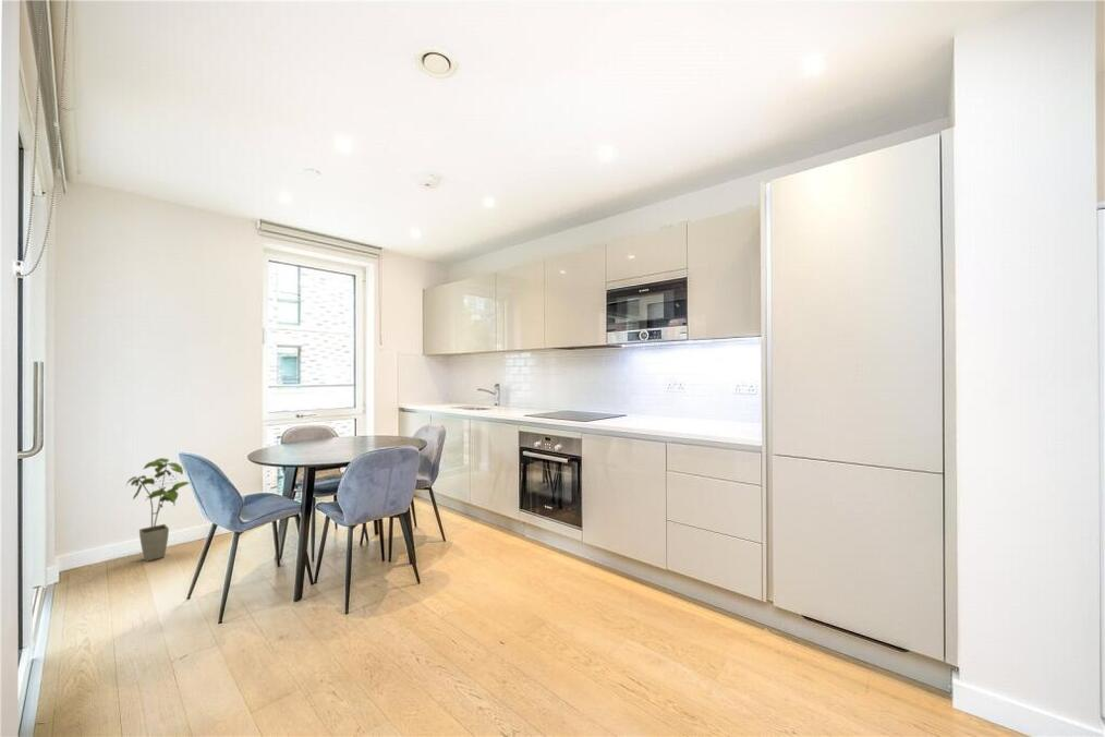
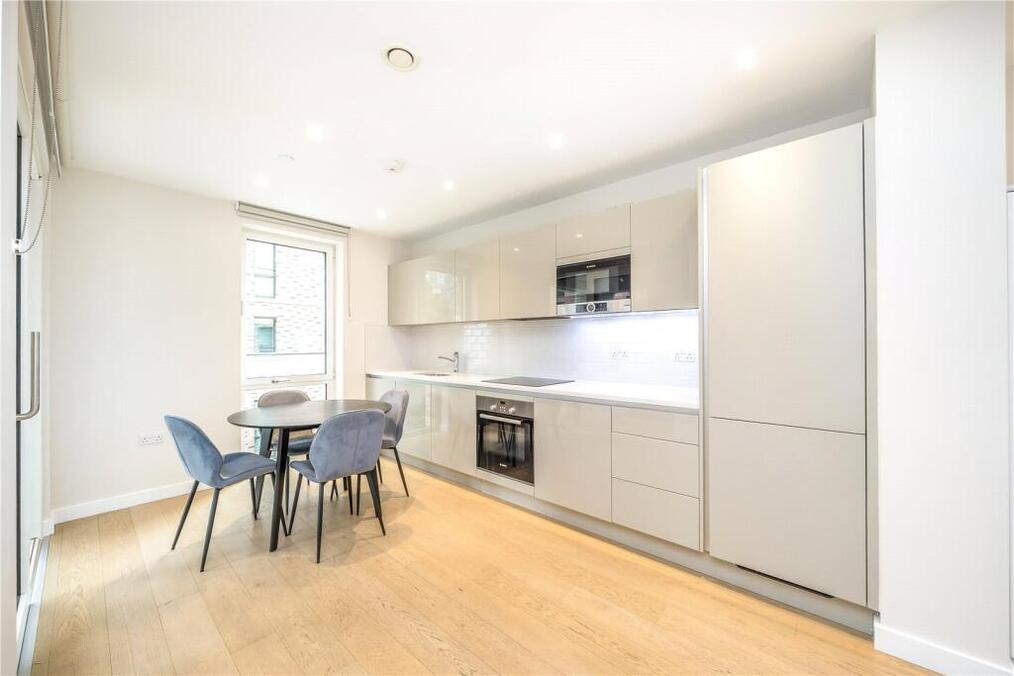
- house plant [124,457,191,563]
